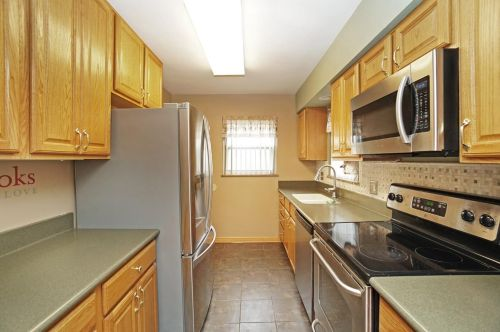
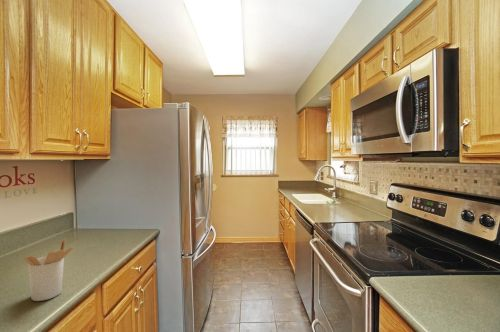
+ utensil holder [23,238,74,302]
